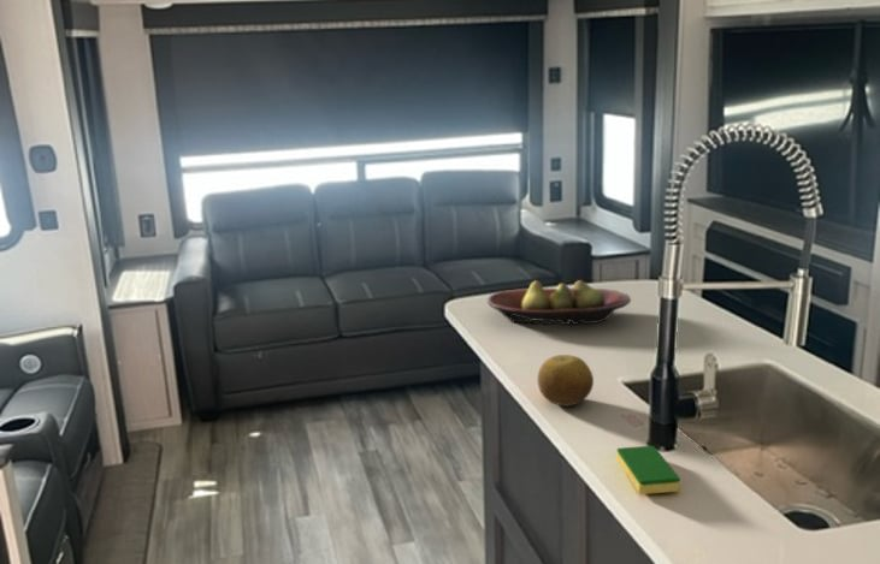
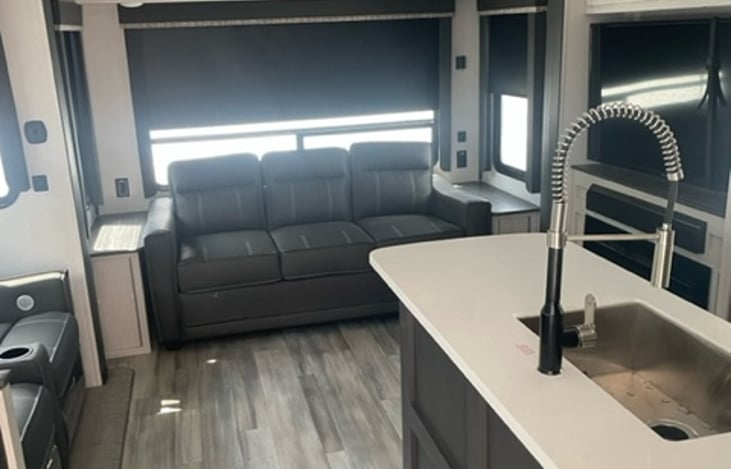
- dish sponge [616,445,681,495]
- fruit bowl [486,279,632,326]
- fruit [537,354,595,408]
